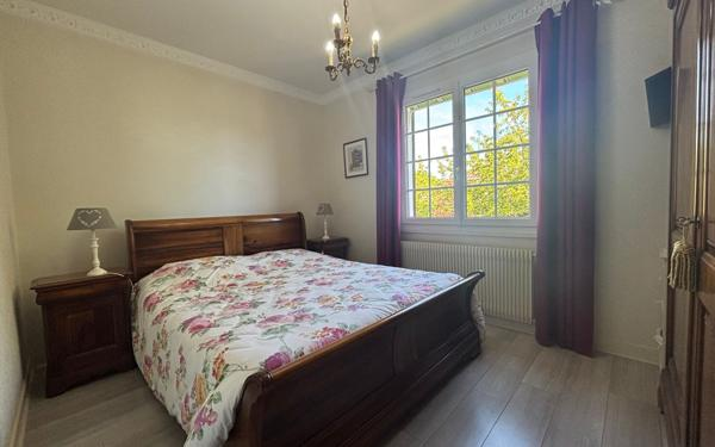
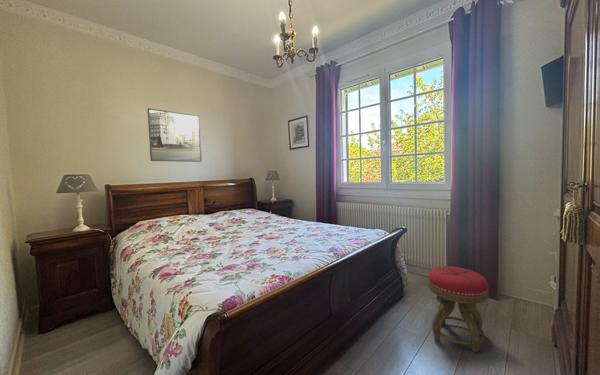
+ stool [427,266,490,354]
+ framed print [147,107,203,163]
